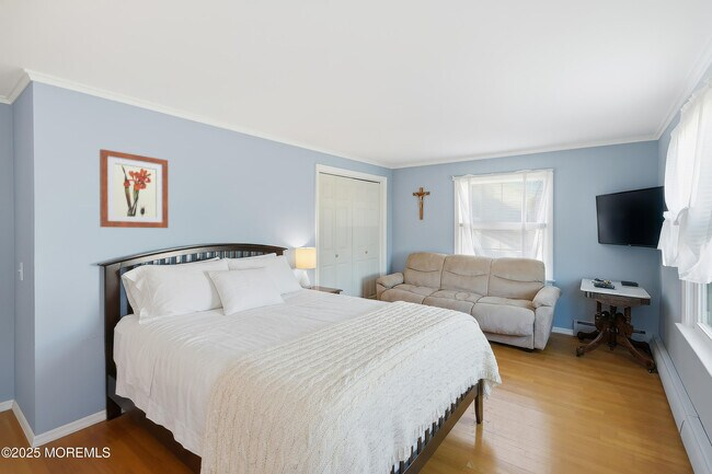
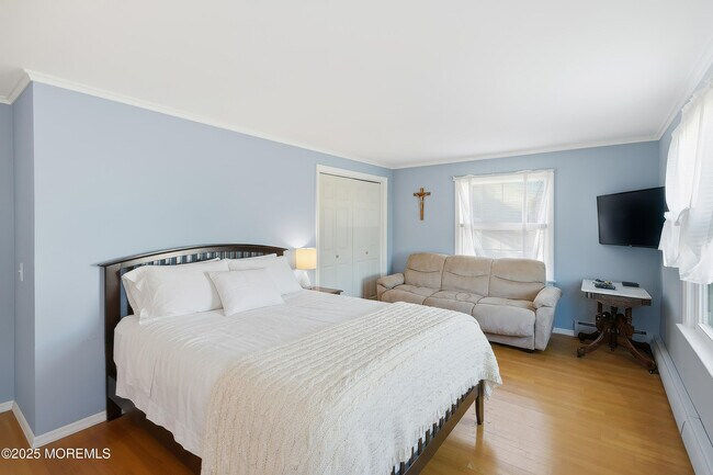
- wall art [99,148,169,229]
